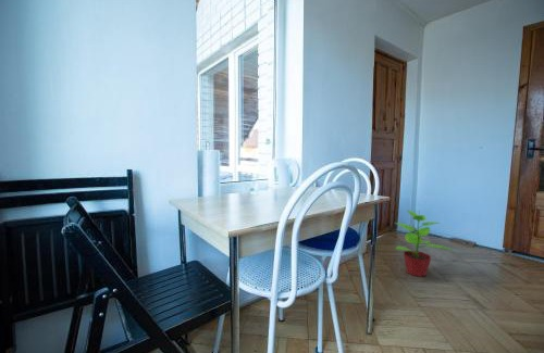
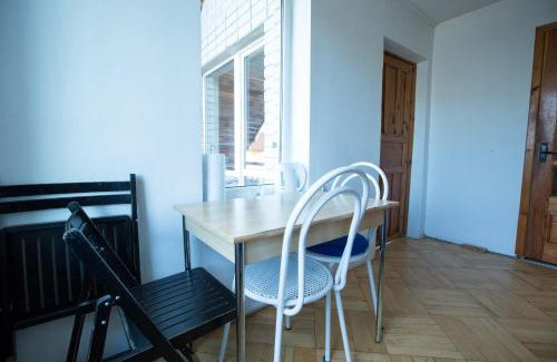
- potted plant [394,209,455,278]
